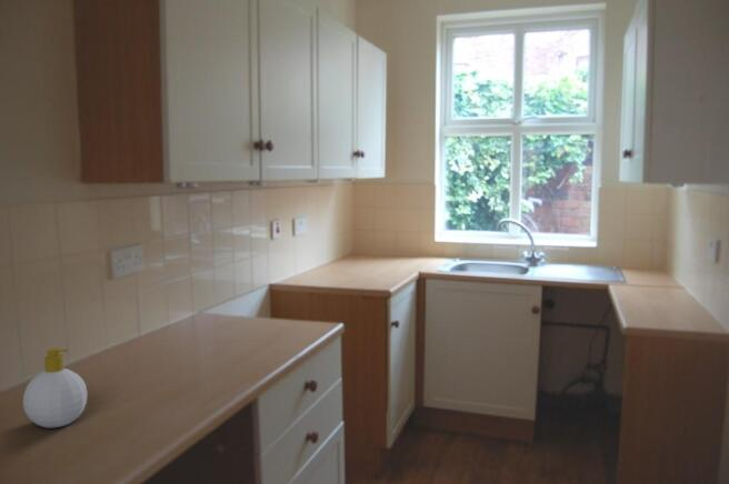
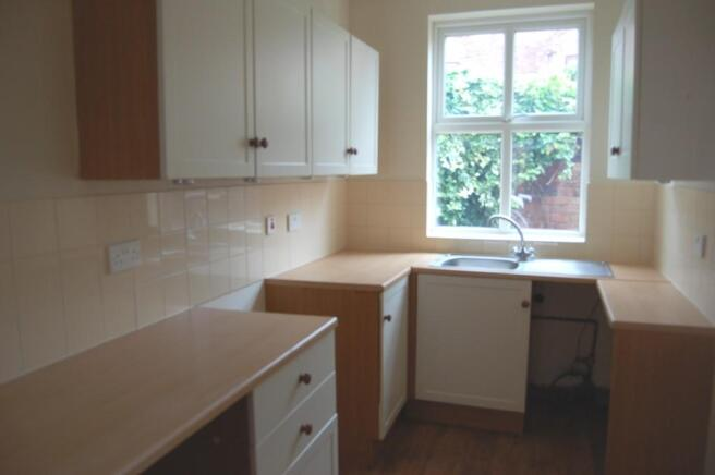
- soap bottle [22,346,89,428]
